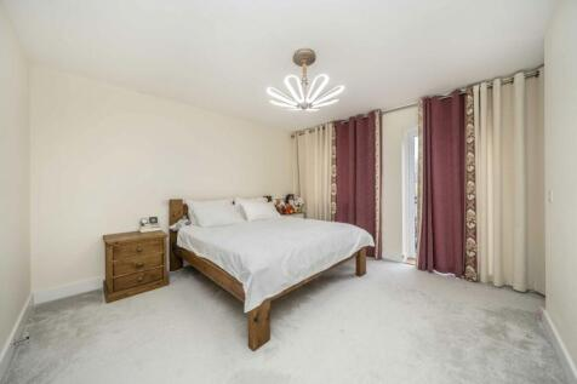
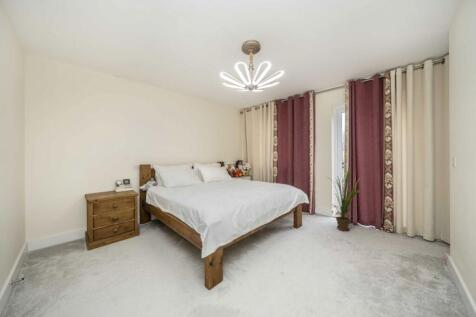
+ house plant [326,169,362,232]
